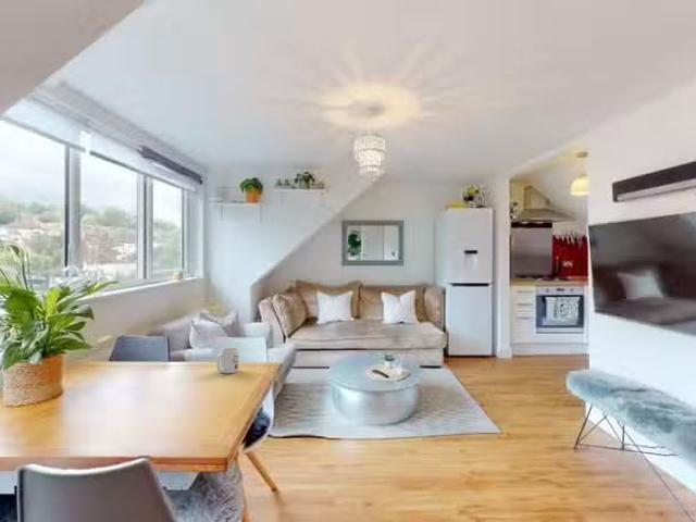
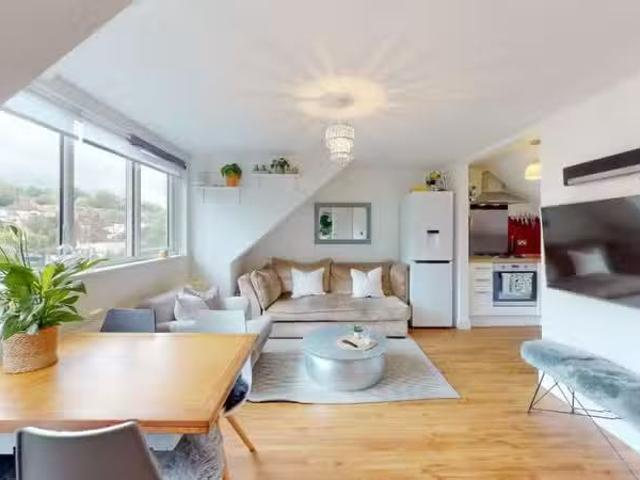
- mug [215,347,240,374]
